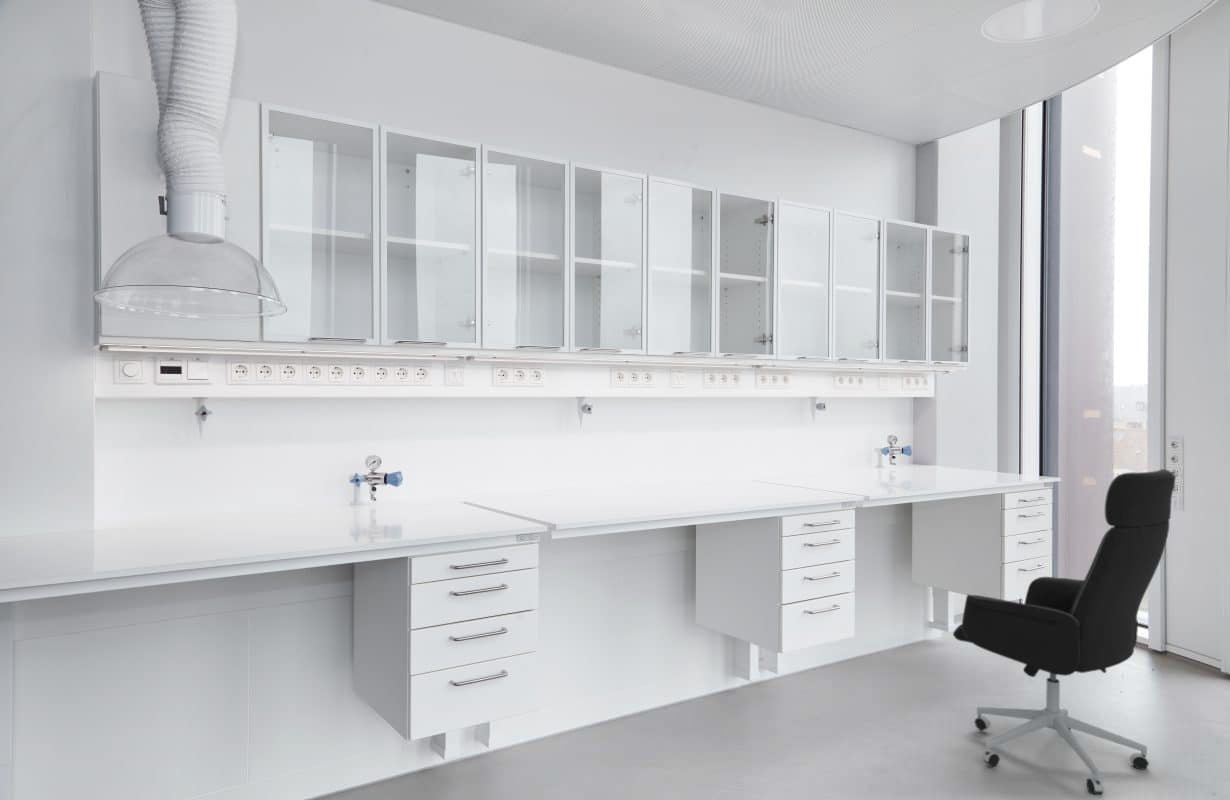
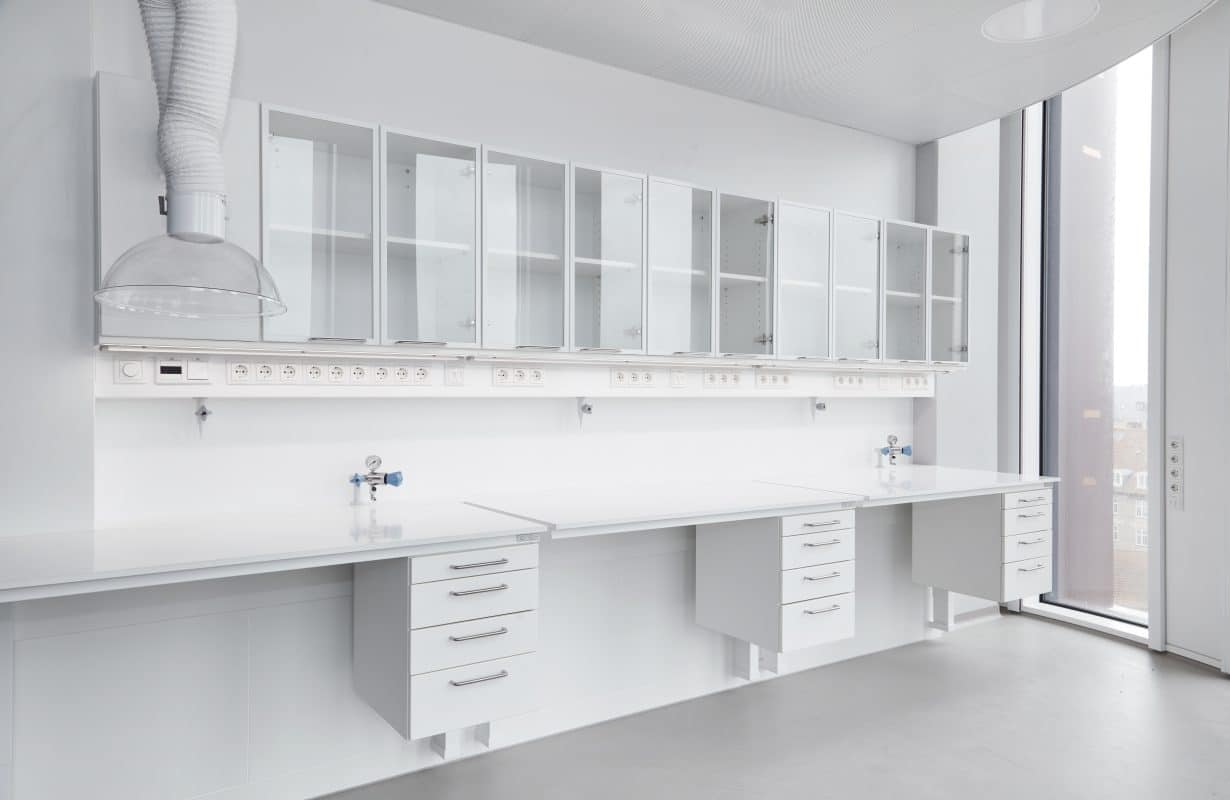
- office chair [952,468,1177,795]
